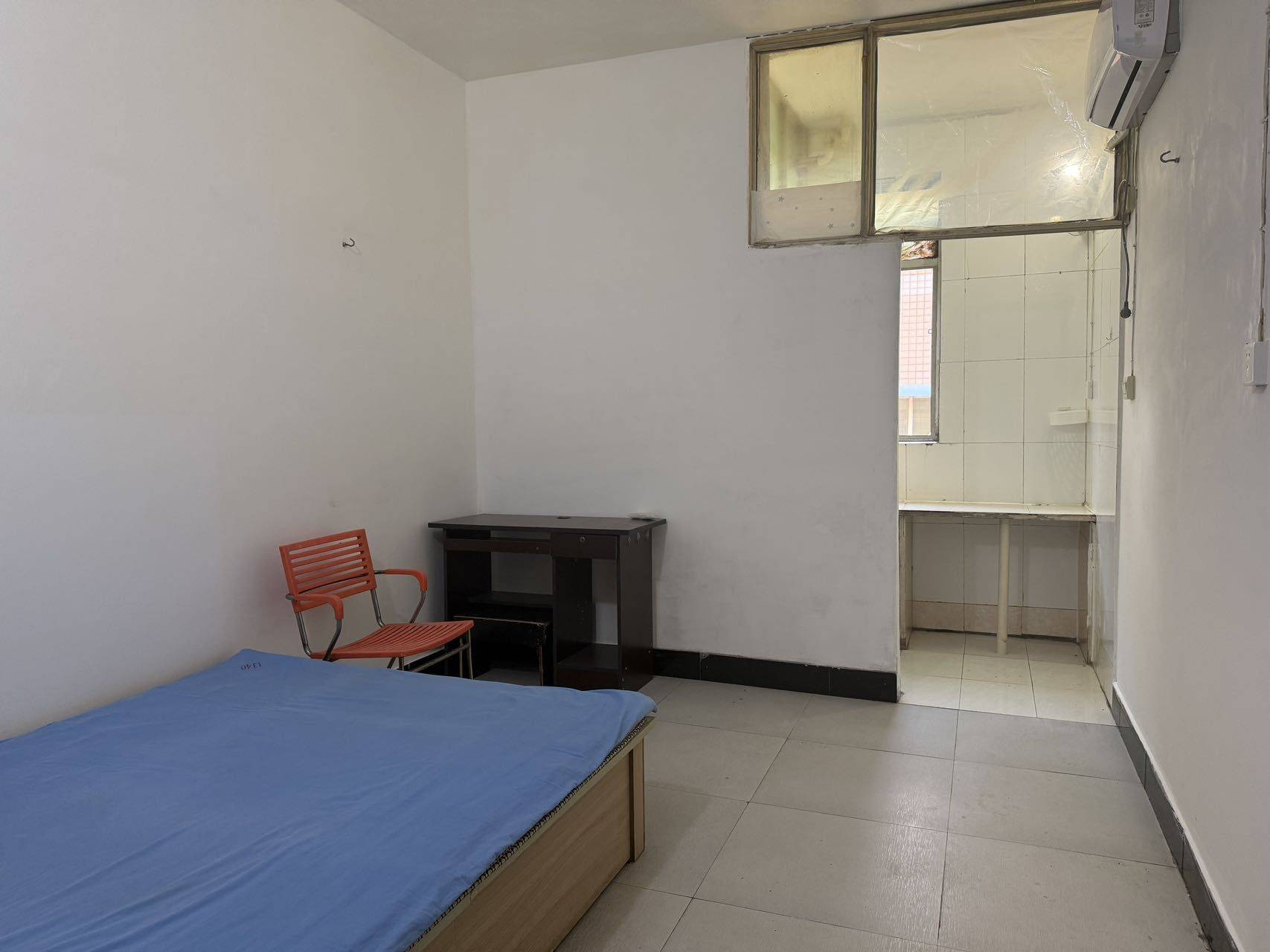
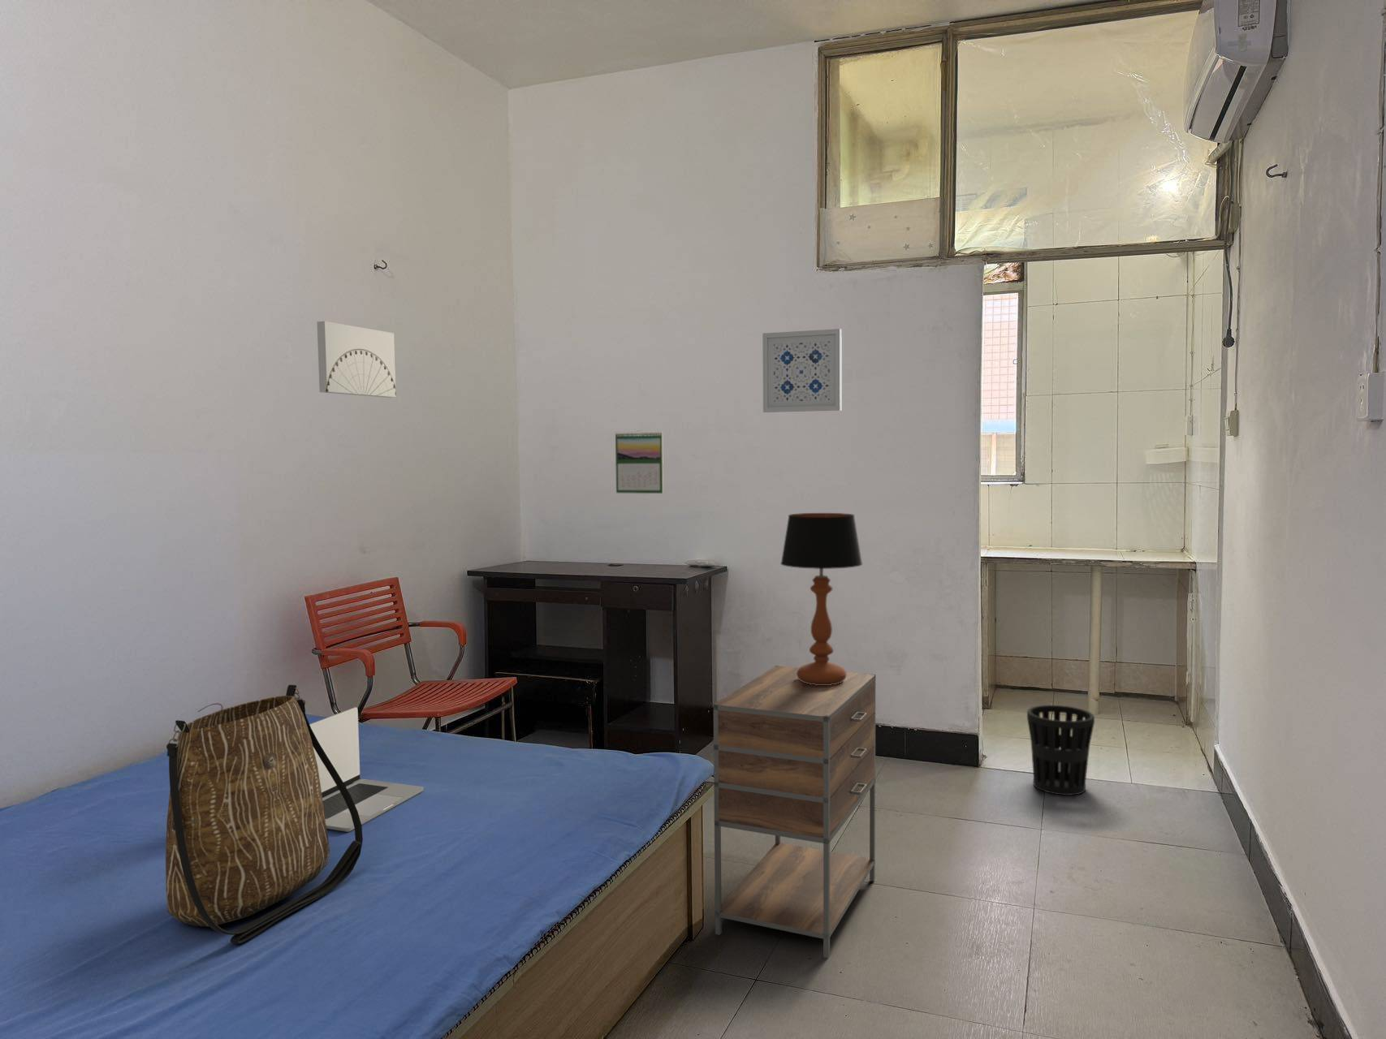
+ tote bag [165,684,363,945]
+ table lamp [780,512,863,685]
+ wall art [315,321,397,398]
+ laptop [309,706,425,833]
+ nightstand [713,665,876,958]
+ wastebasket [1026,705,1096,797]
+ calendar [614,429,665,494]
+ wall art [762,327,843,414]
